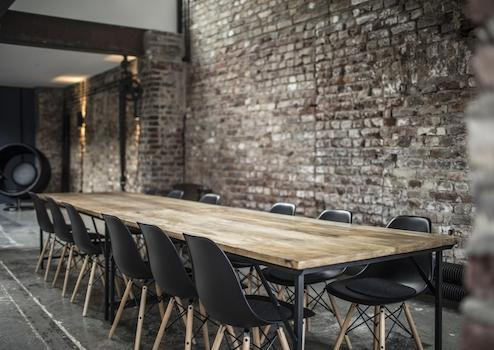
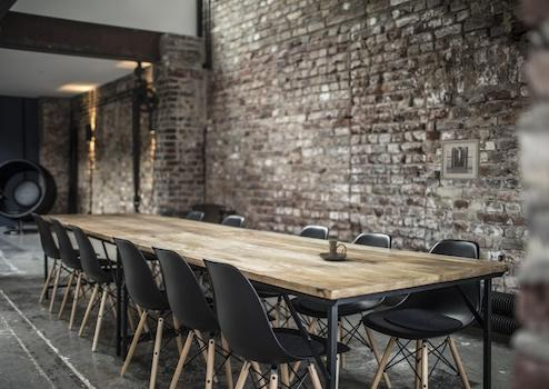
+ candle holder [318,239,348,261]
+ wall art [439,138,481,181]
